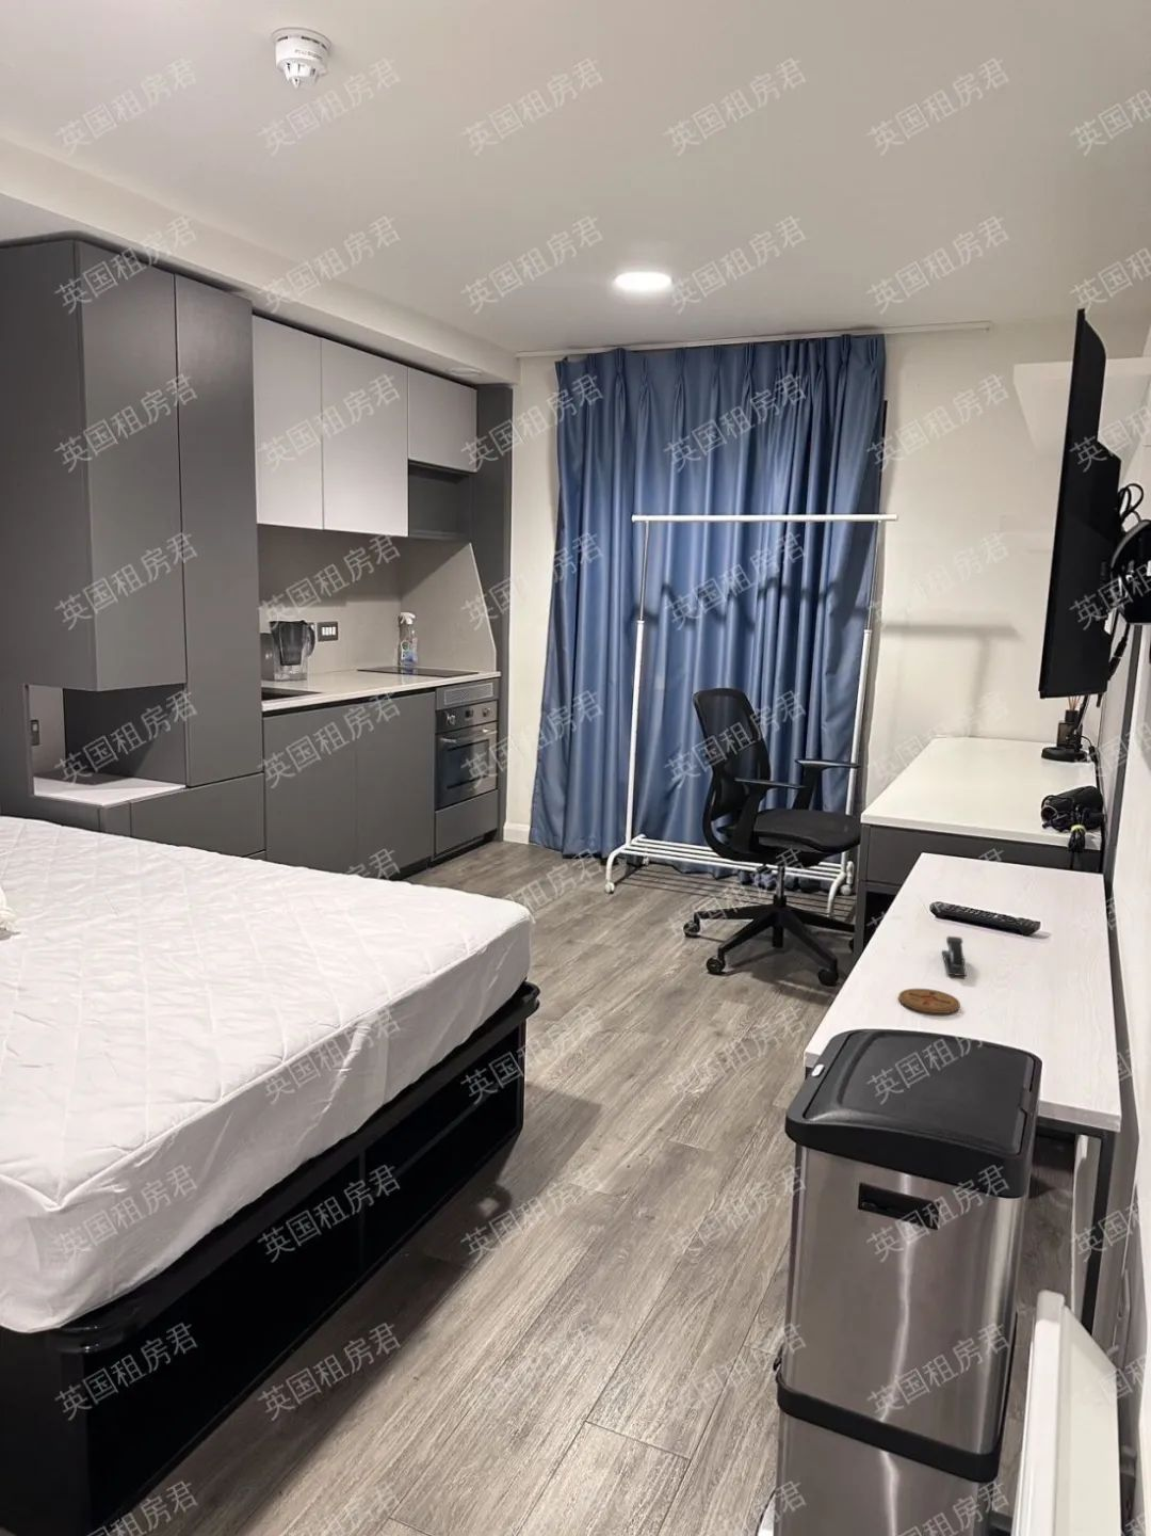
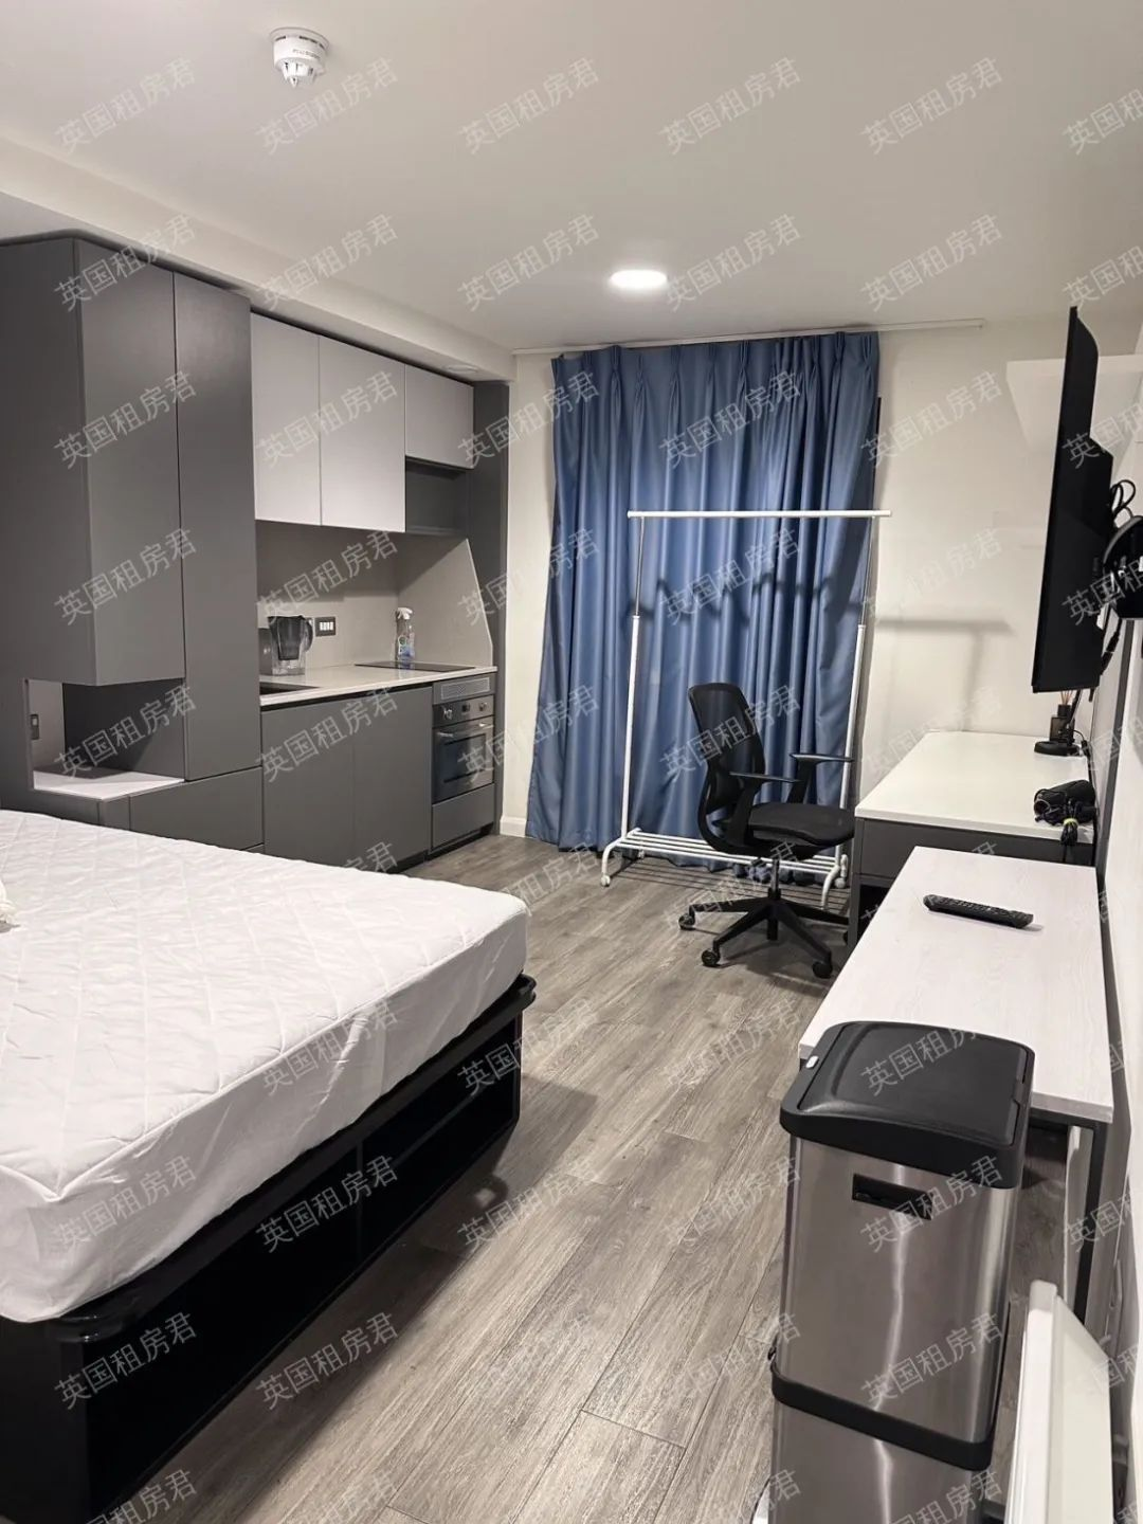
- stapler [941,935,967,977]
- coaster [897,988,961,1015]
